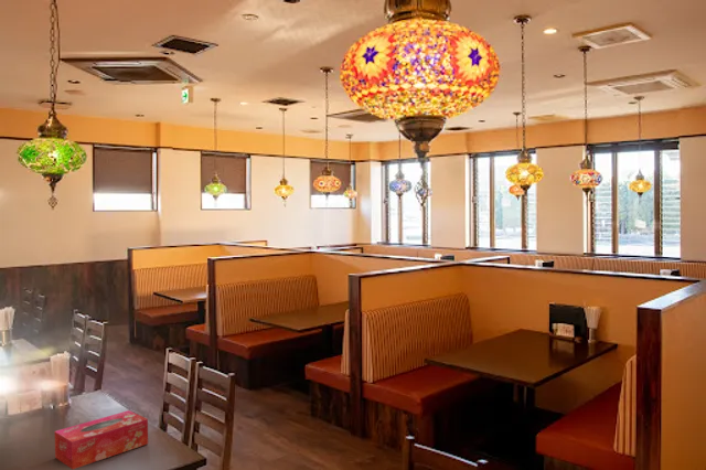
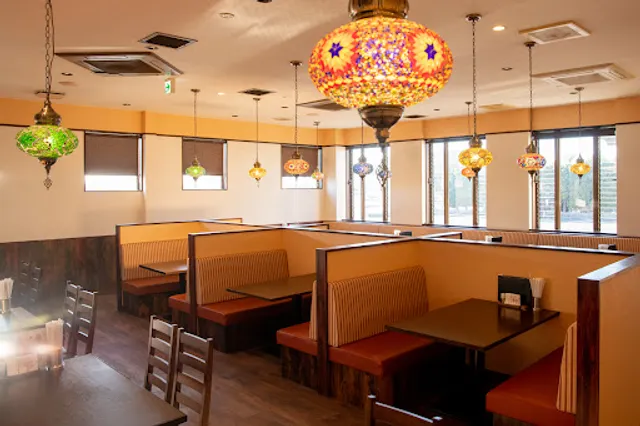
- tissue box [54,409,149,470]
